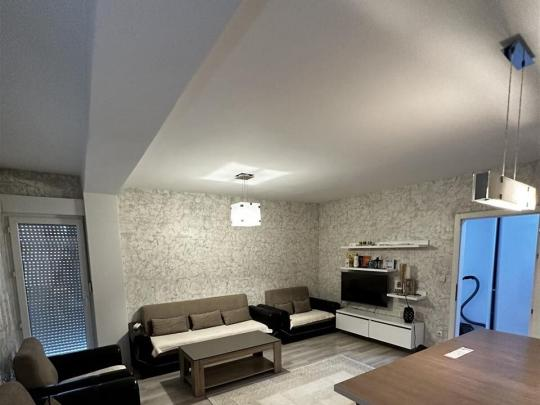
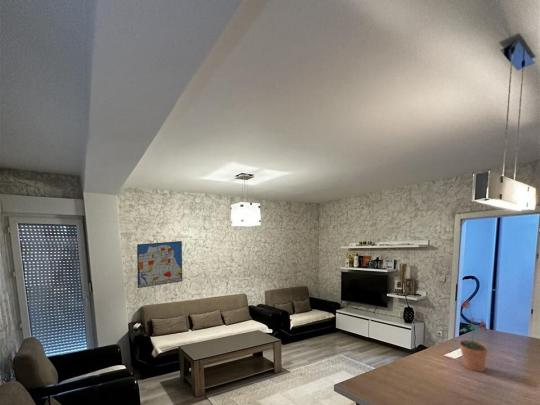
+ wall art [136,240,183,289]
+ potted plant [458,298,489,373]
